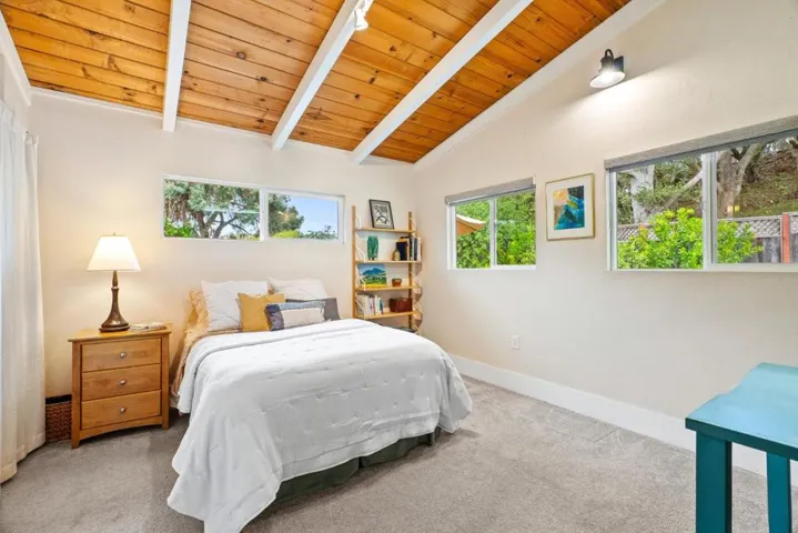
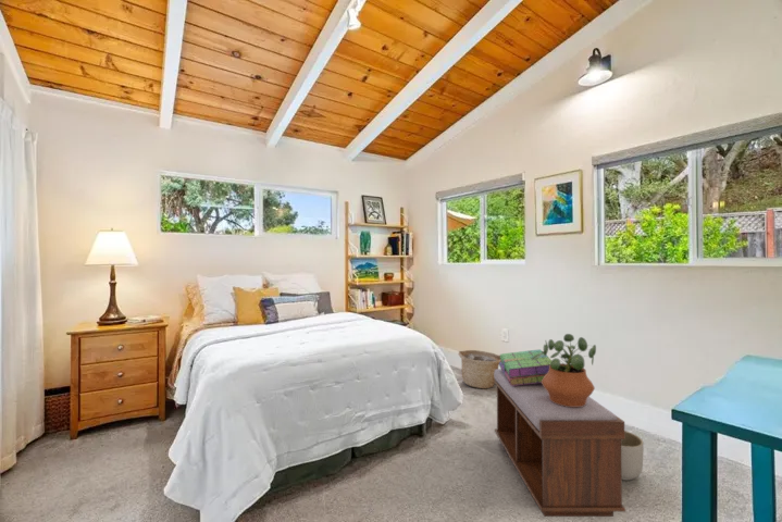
+ potted plant [531,333,597,407]
+ basket [458,349,501,389]
+ planter [621,430,645,481]
+ bench [494,368,626,518]
+ stack of books [498,348,553,386]
